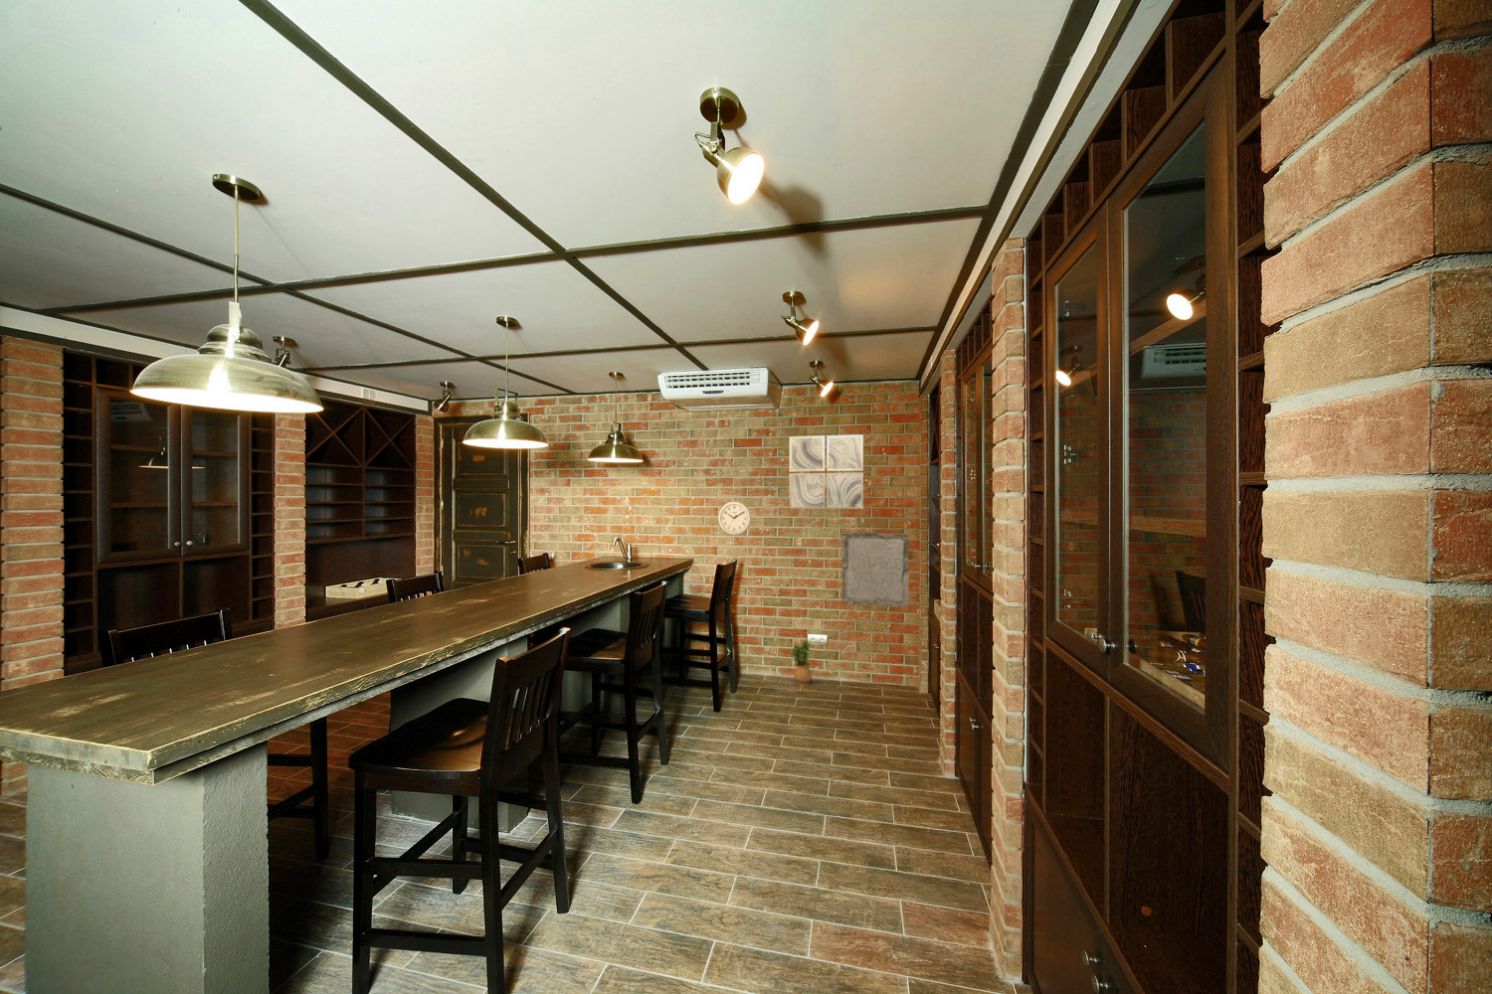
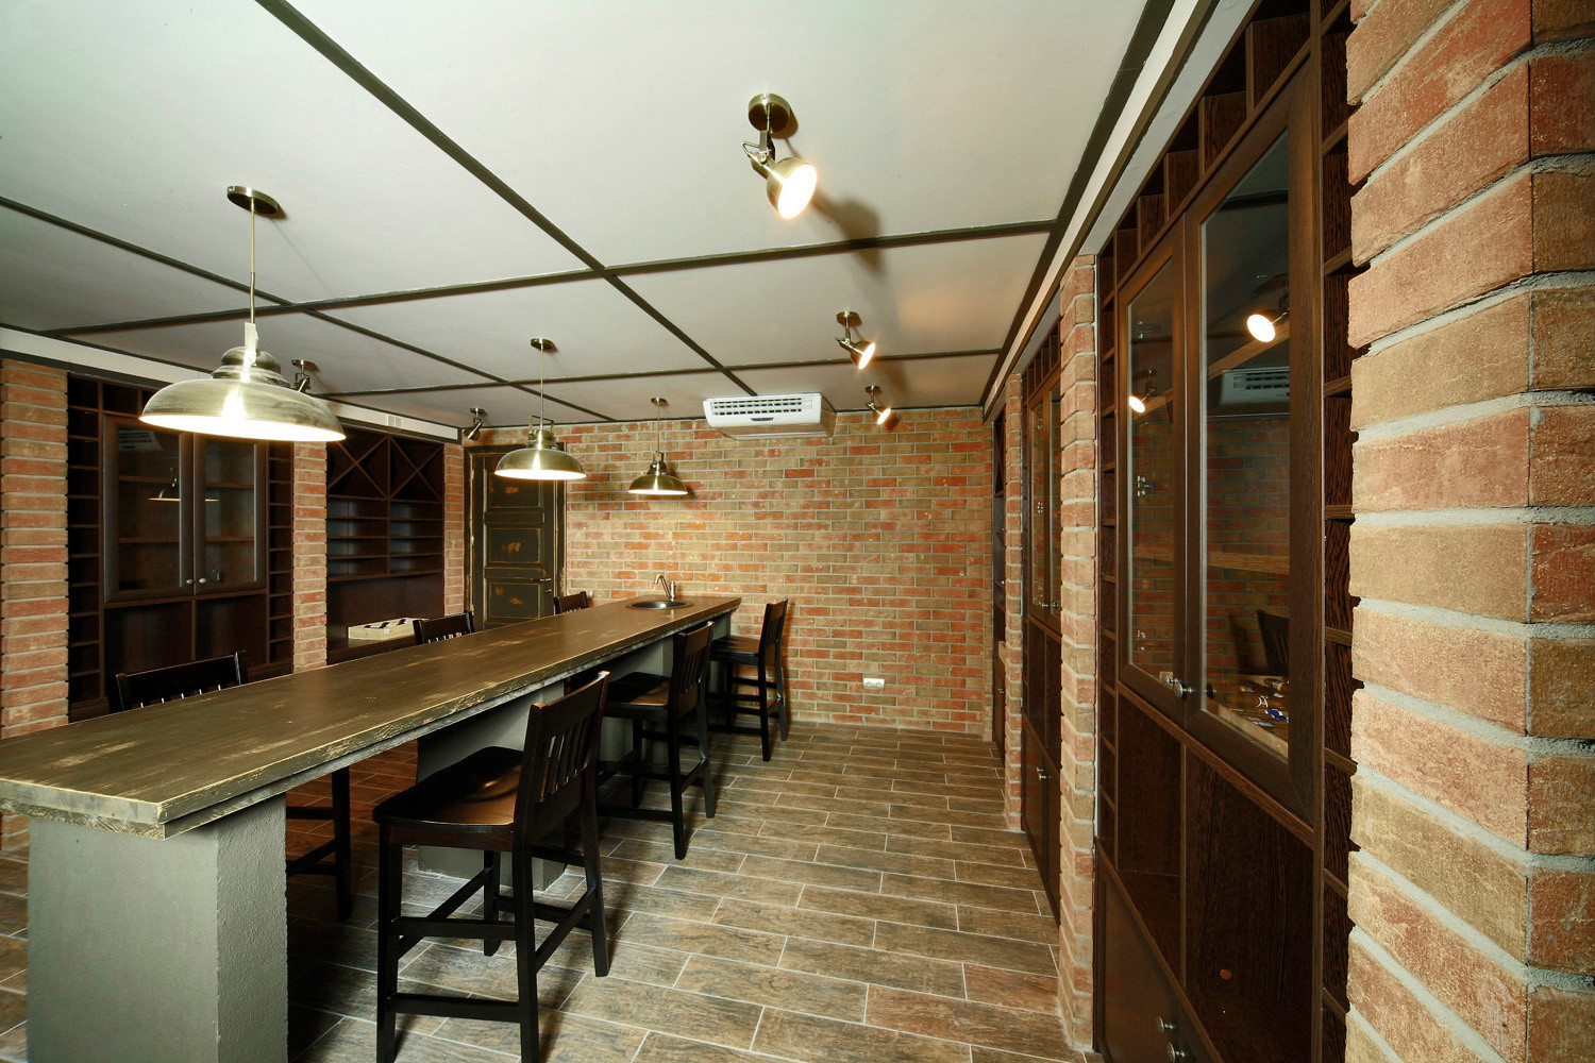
- stone plaque [840,531,910,608]
- wall art [789,434,865,510]
- potted plant [789,639,813,687]
- wall clock [717,500,752,537]
